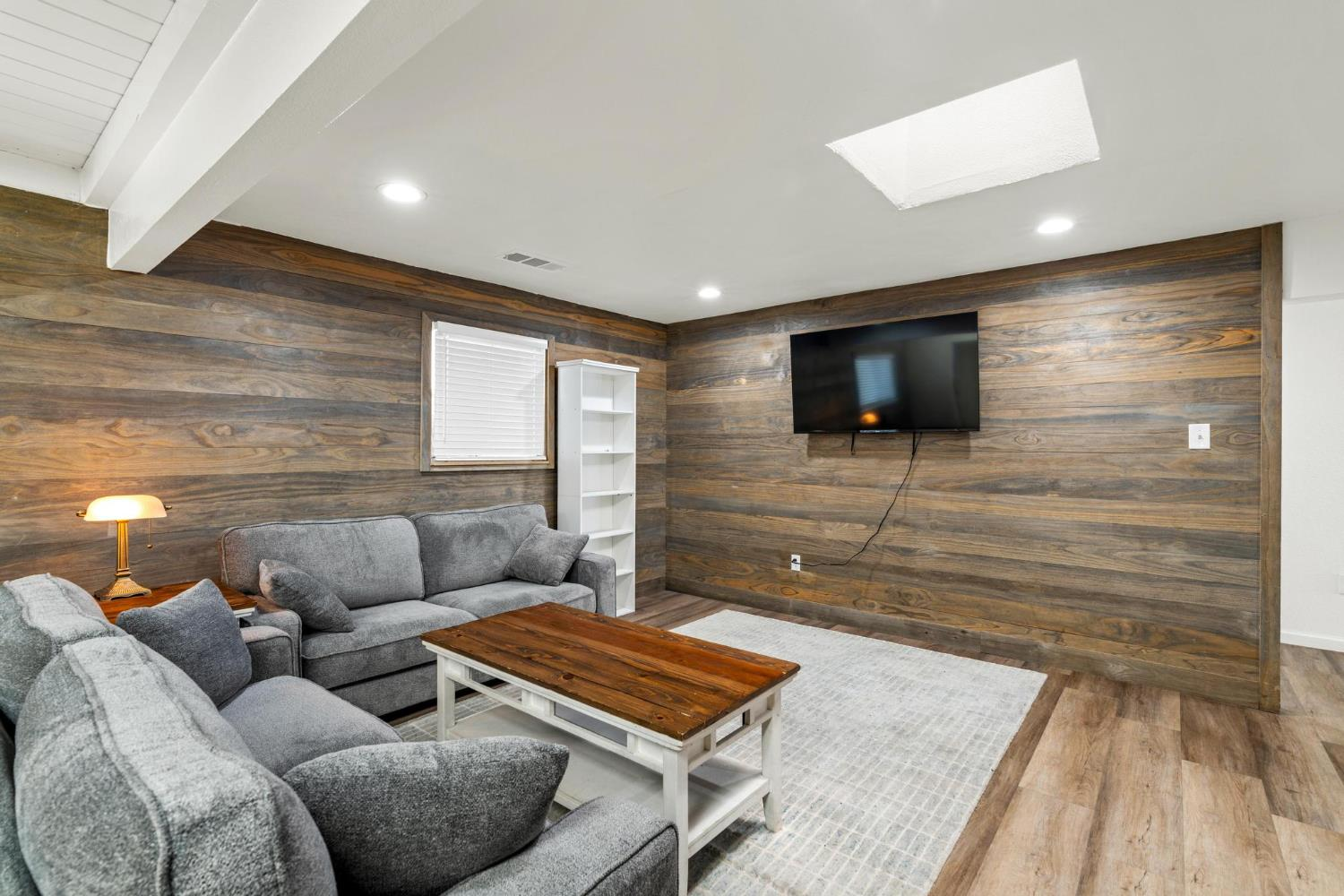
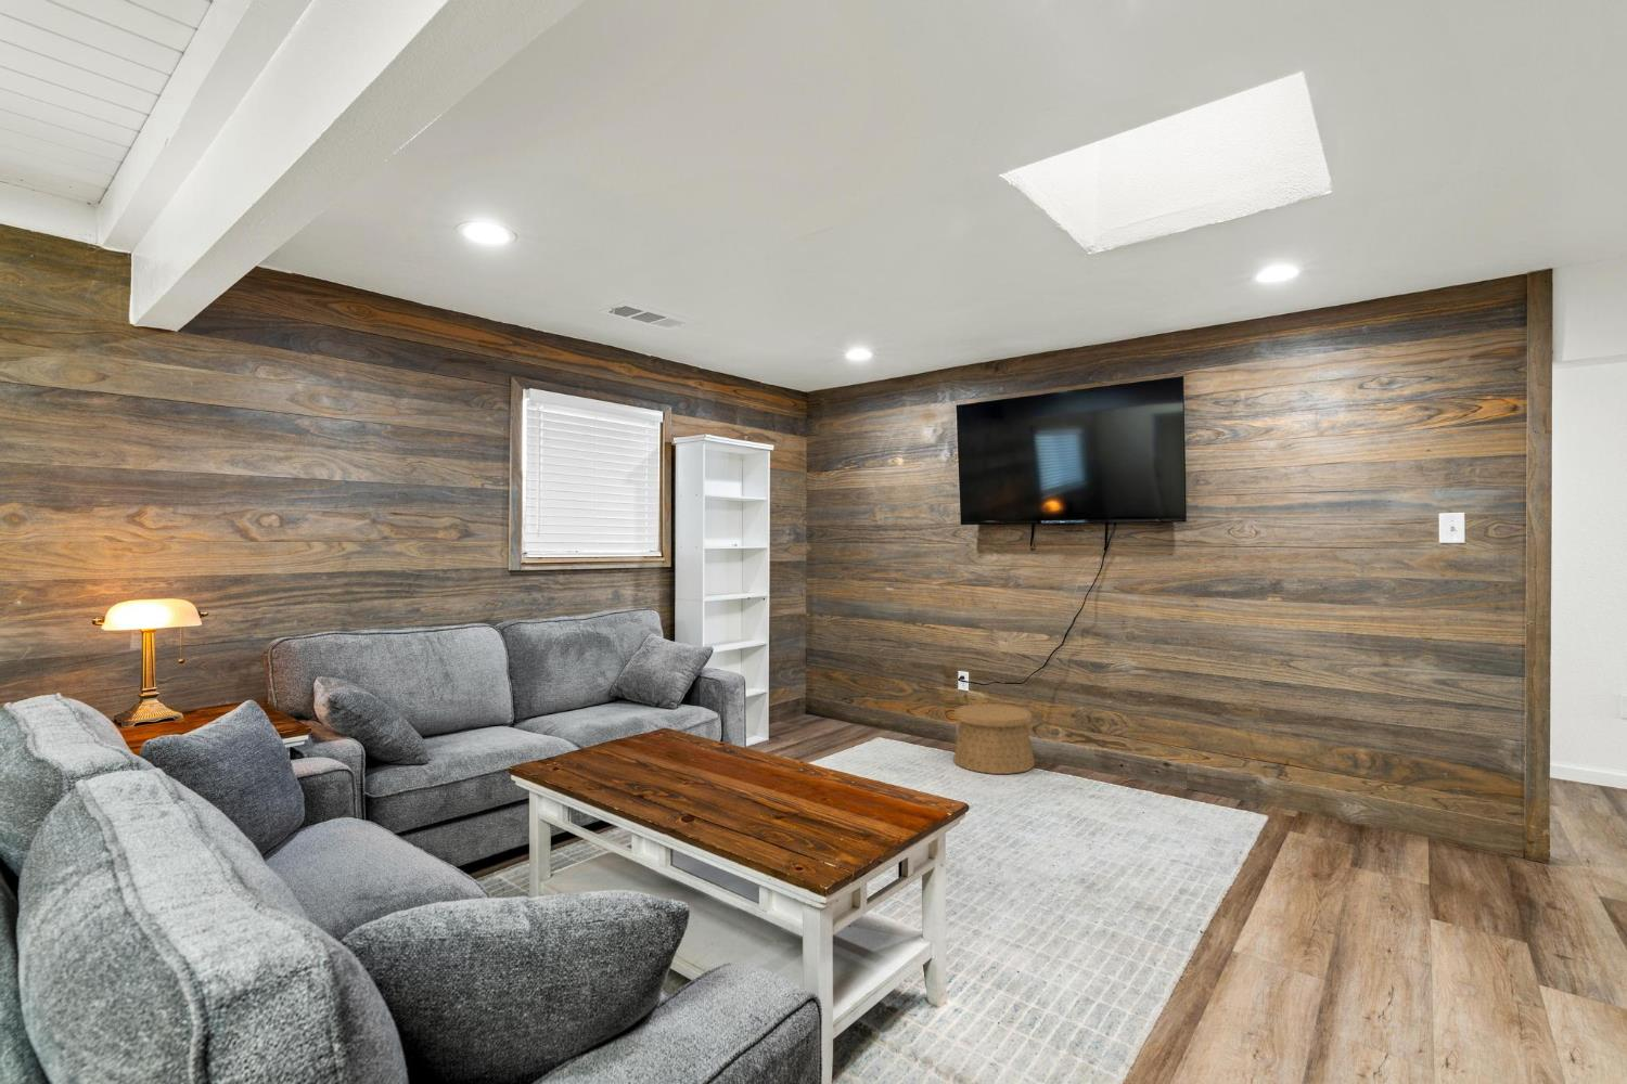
+ basket [953,703,1036,775]
